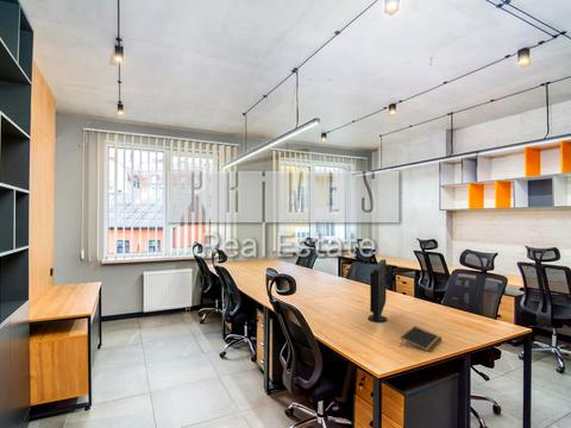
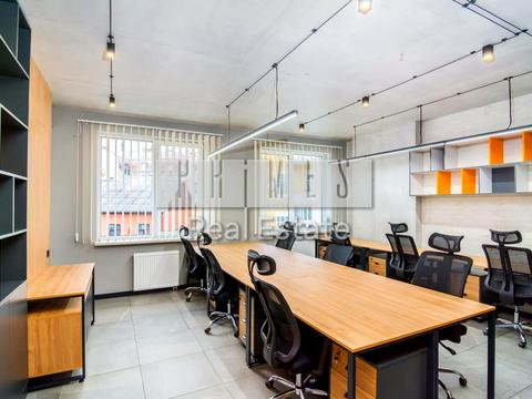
- computer monitor [366,258,389,323]
- notepad [400,325,443,353]
